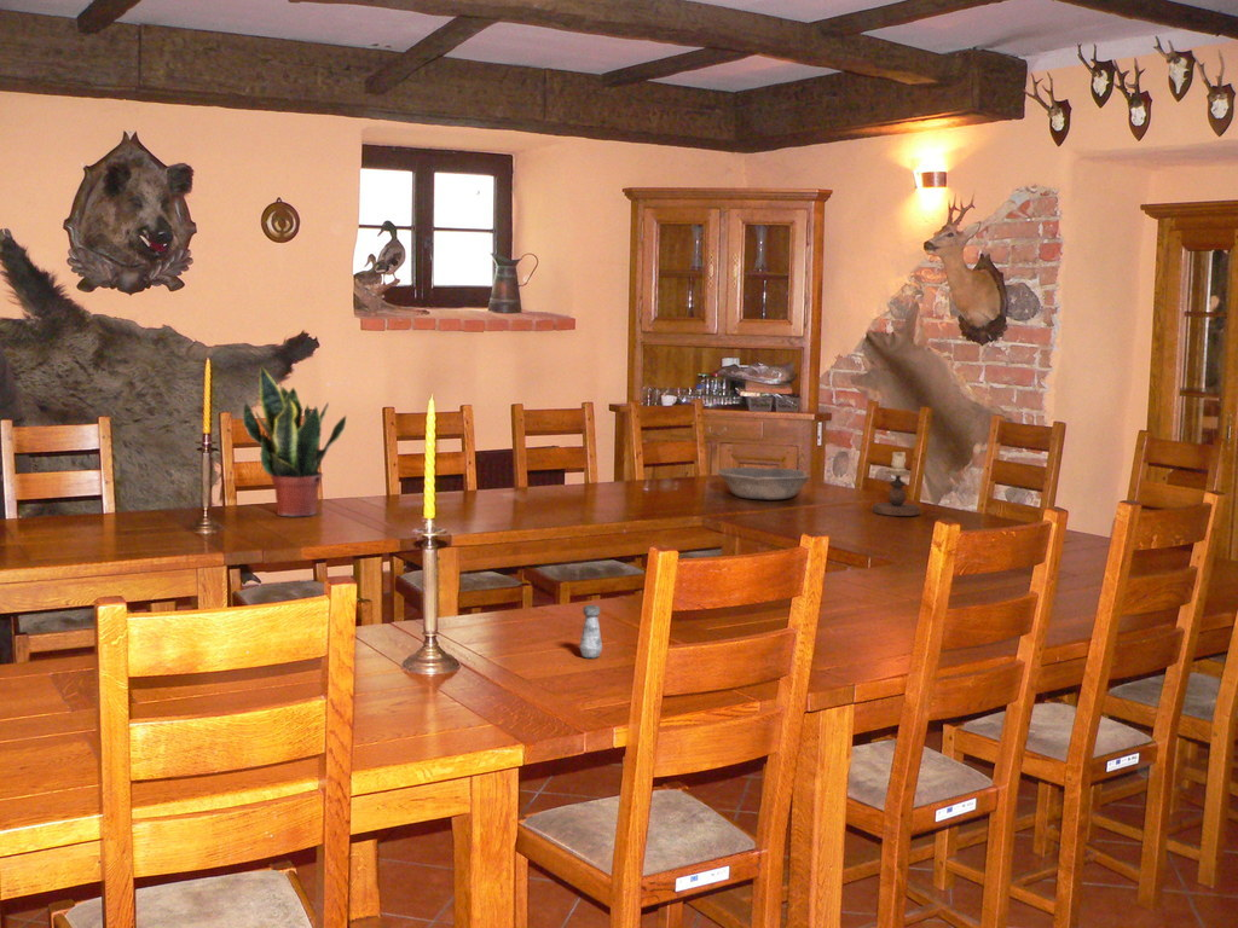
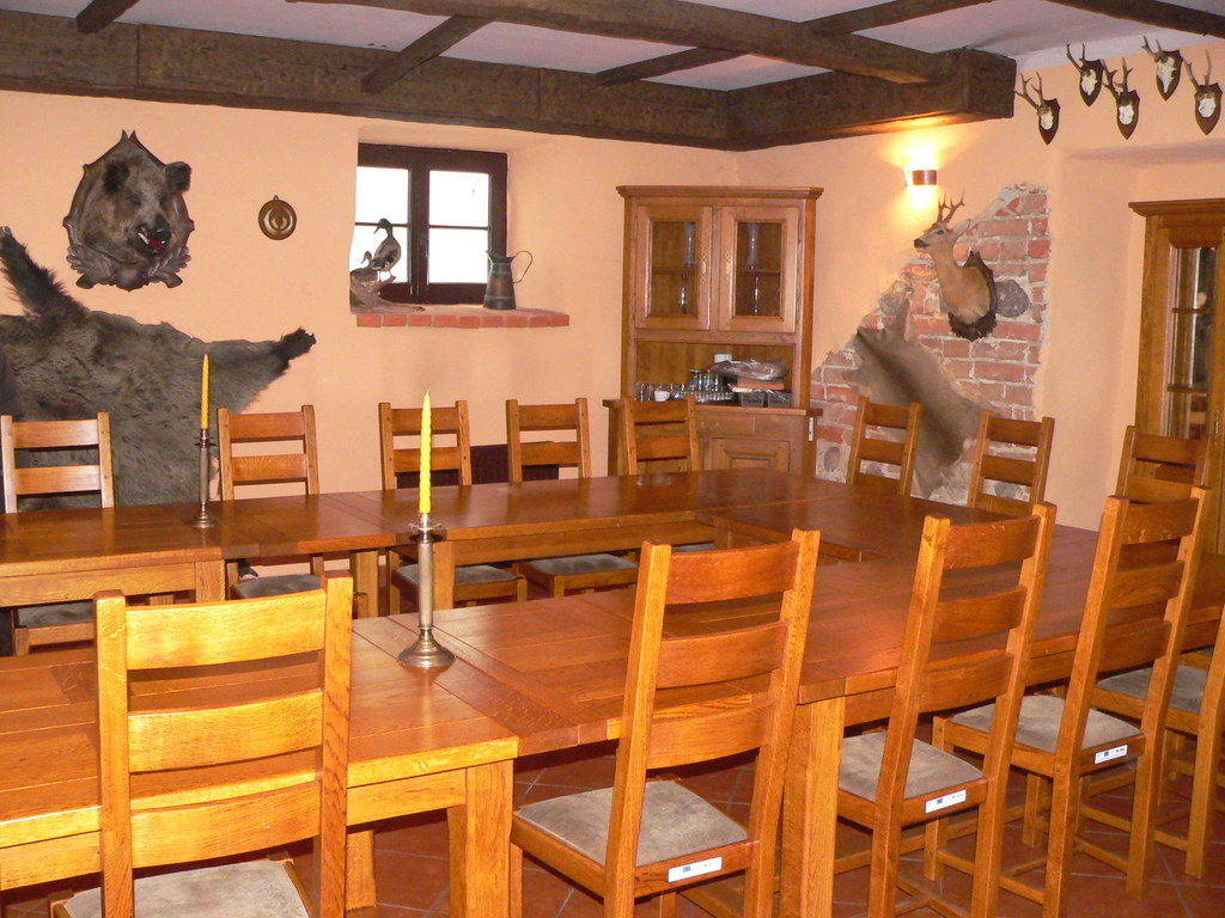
- candlestick [872,451,921,517]
- potted plant [242,364,347,517]
- salt shaker [578,604,603,659]
- bowl [715,466,812,500]
